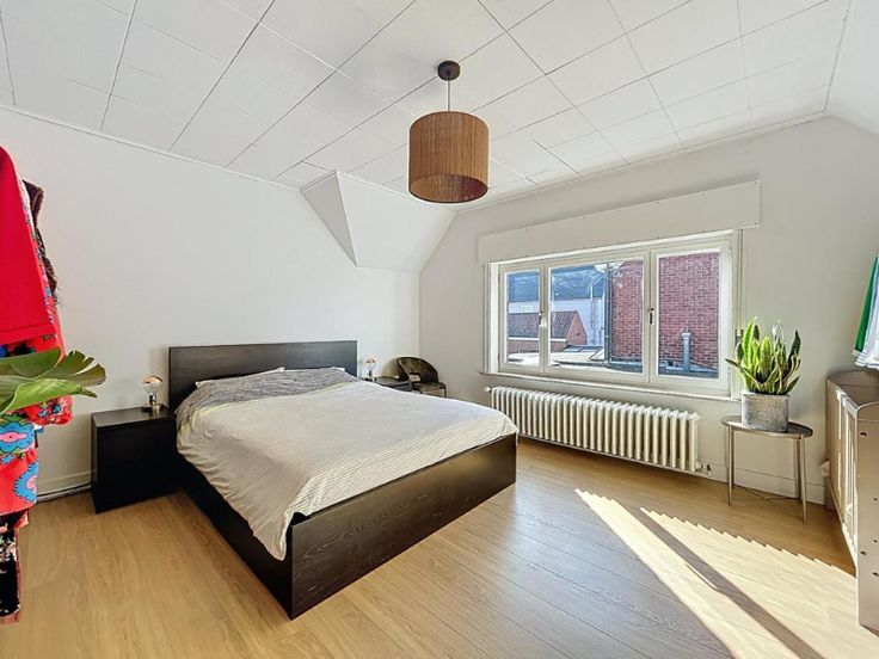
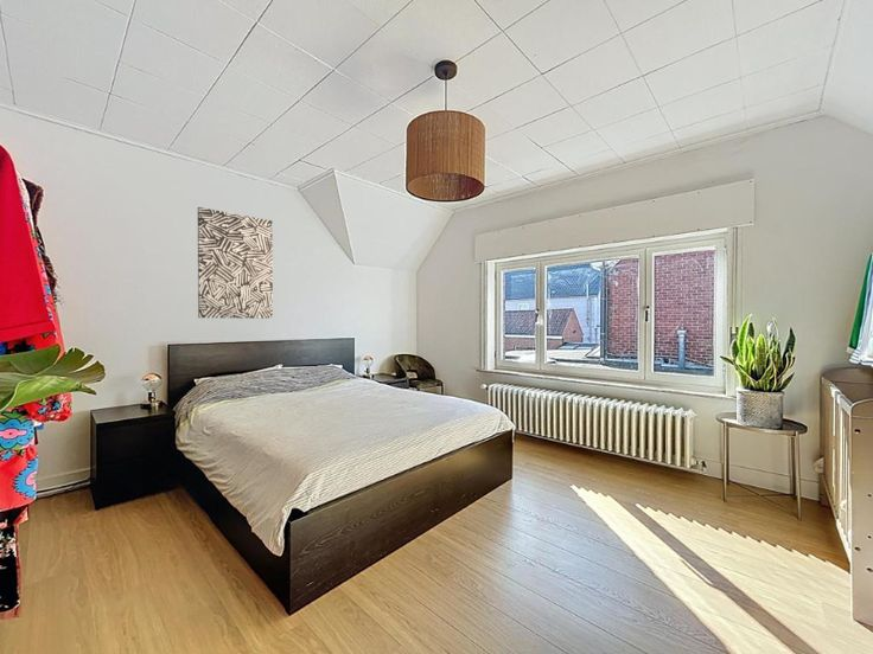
+ wall art [197,206,274,320]
